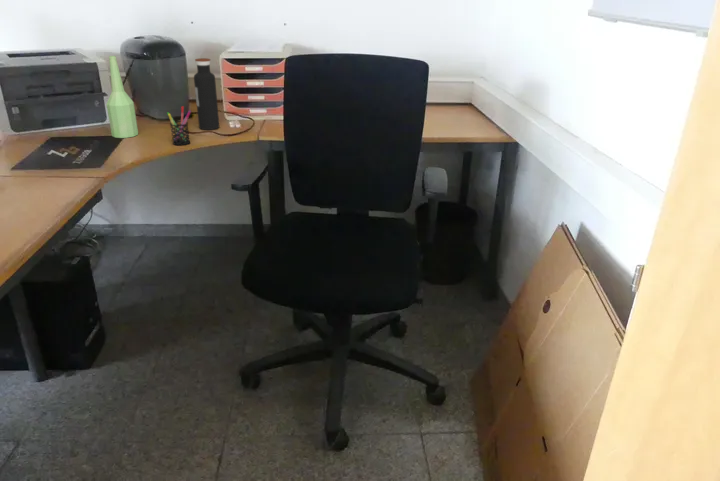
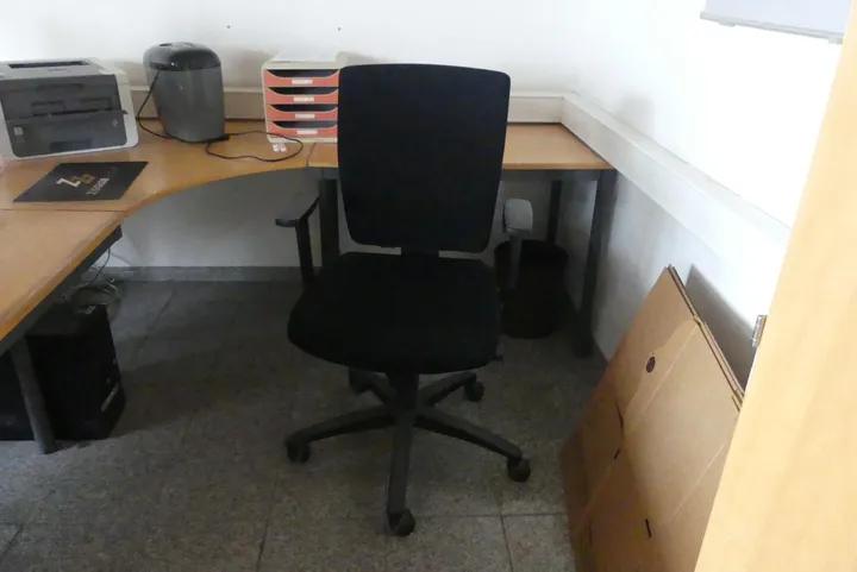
- pen holder [166,105,192,146]
- water bottle [193,57,220,131]
- bottle [105,55,139,139]
